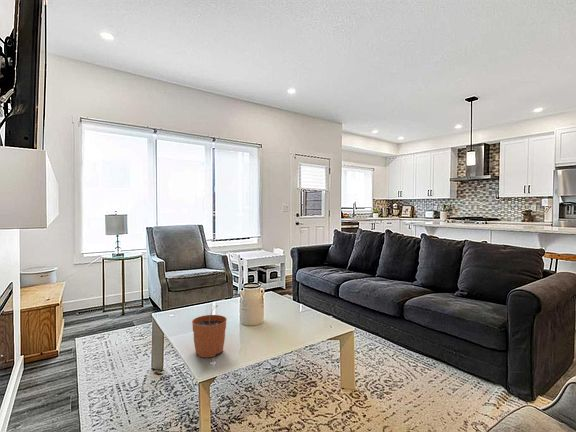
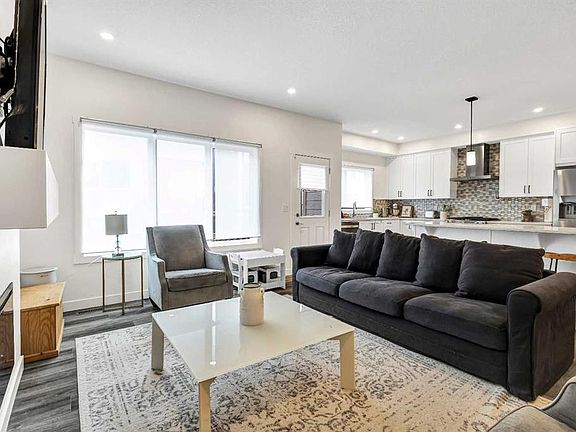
- plant pot [191,304,228,358]
